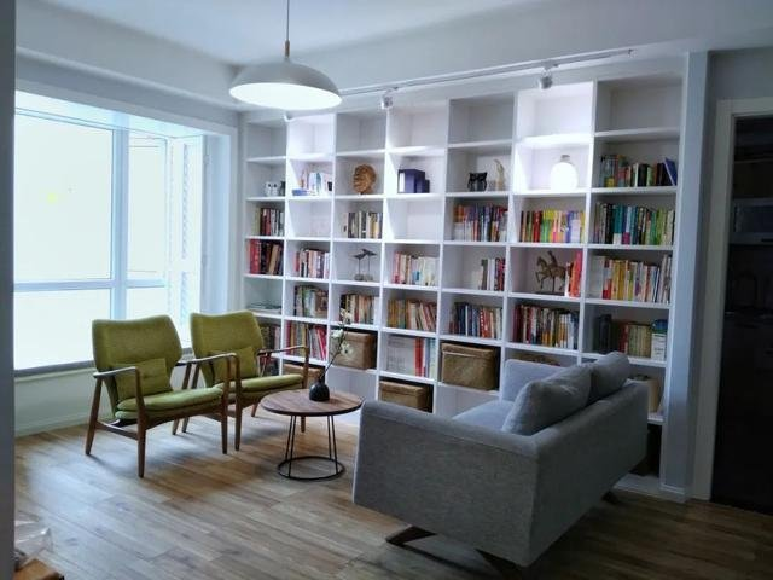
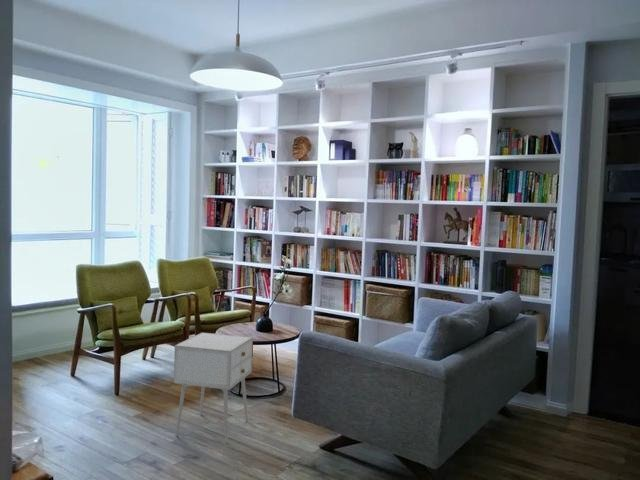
+ nightstand [173,332,254,444]
